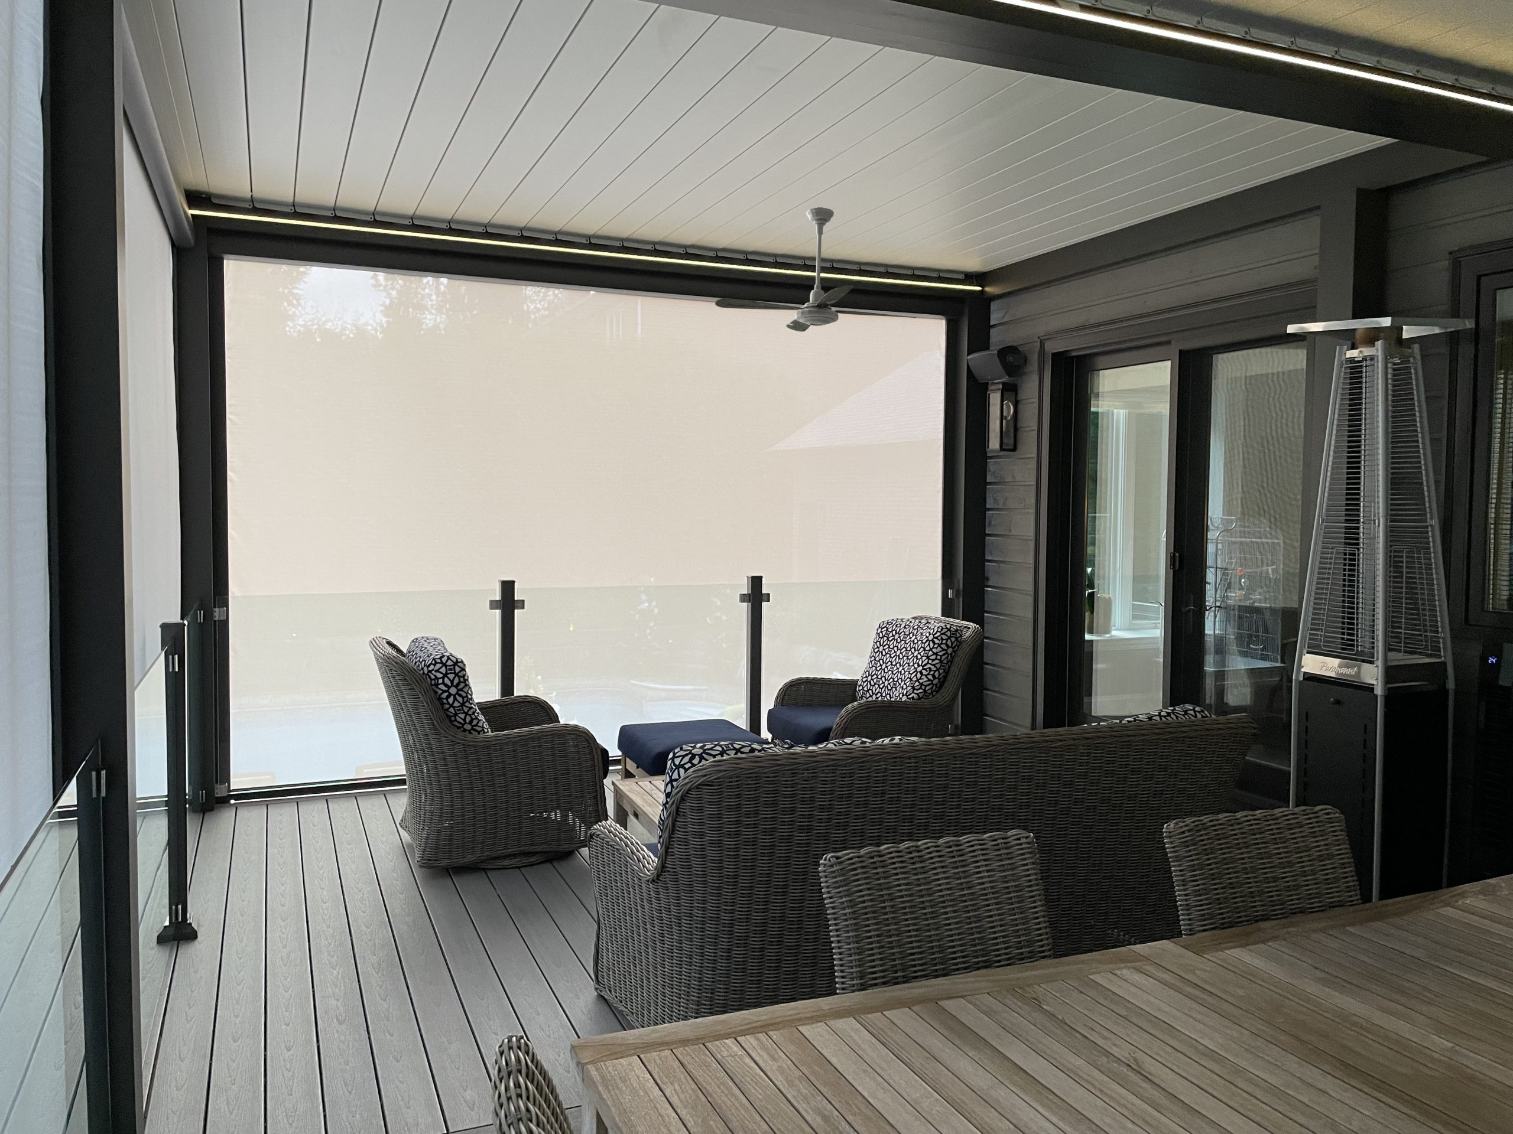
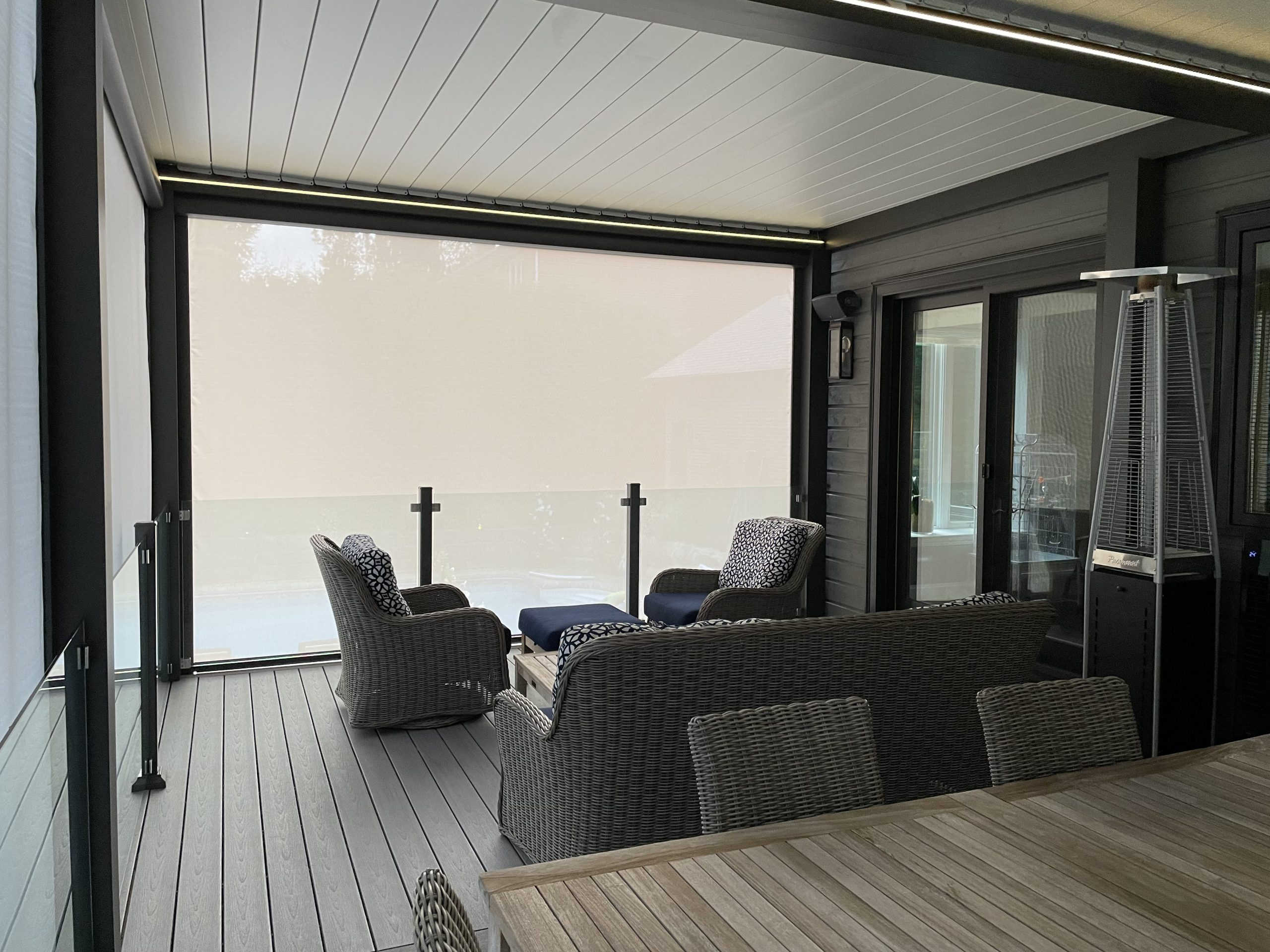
- ceiling fan [715,207,916,332]
